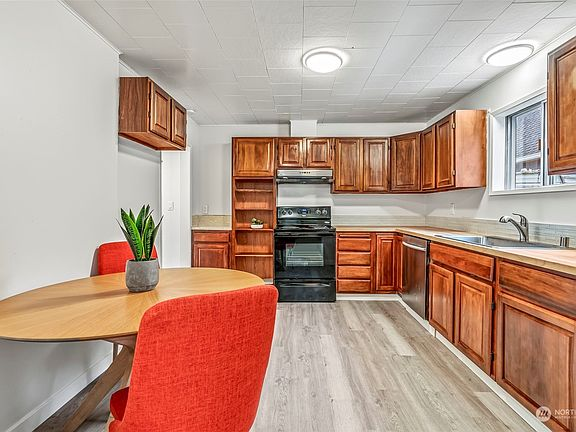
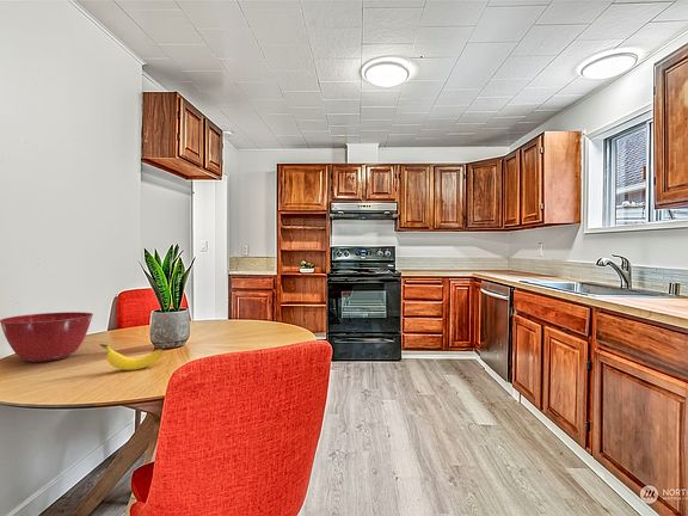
+ mixing bowl [0,311,94,363]
+ banana [98,343,164,371]
